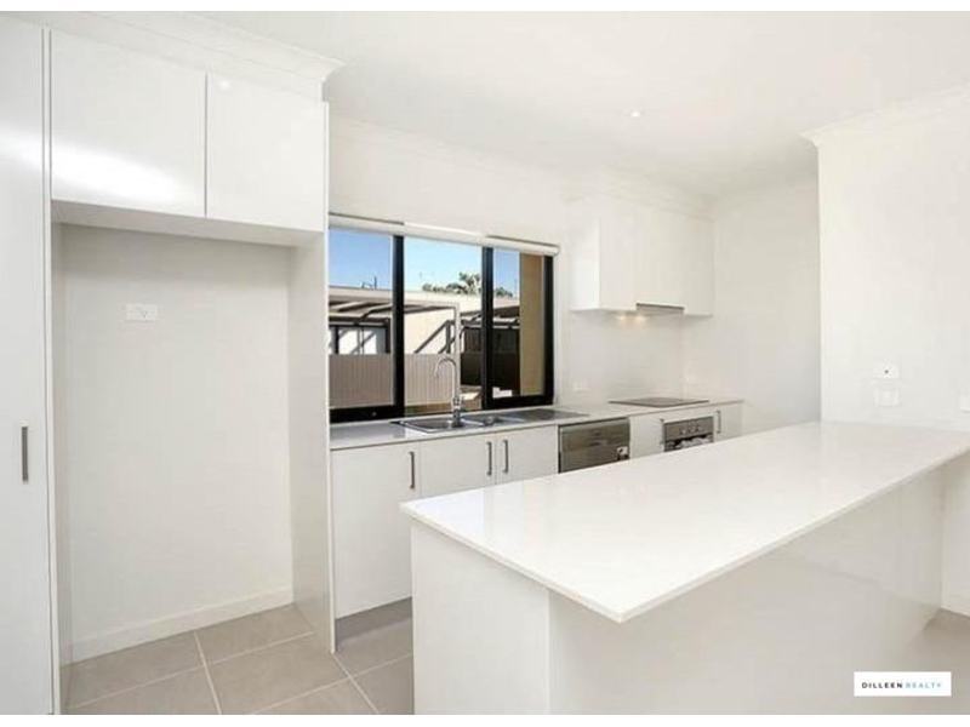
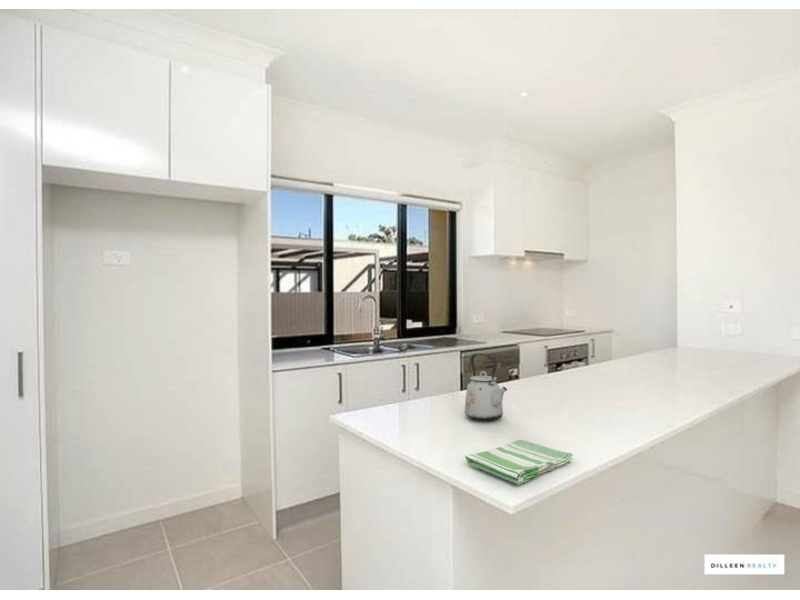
+ kettle [464,352,508,422]
+ dish towel [464,439,574,485]
